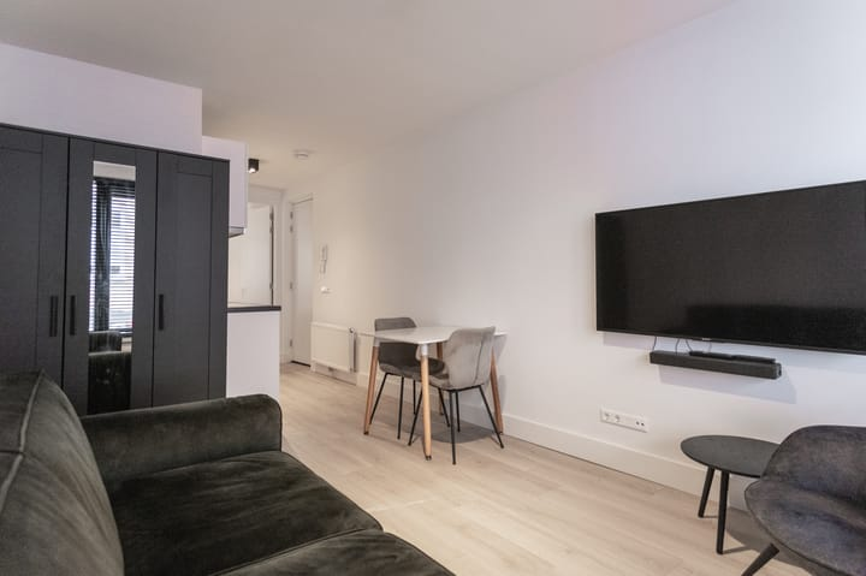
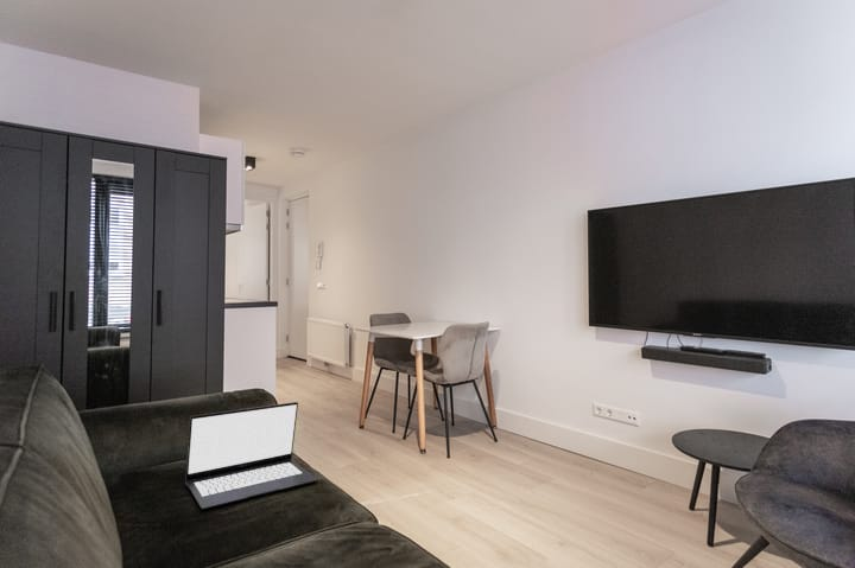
+ laptop [184,401,318,510]
